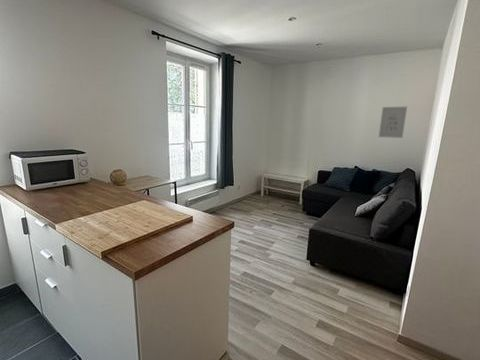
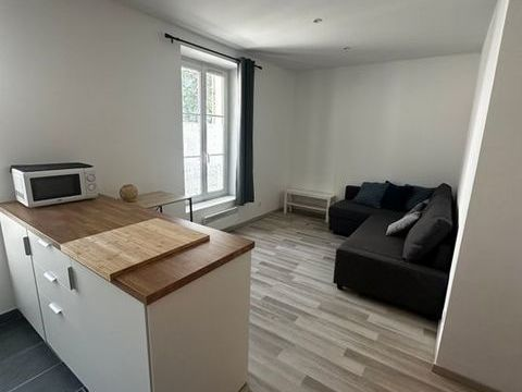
- wall art [378,106,408,139]
